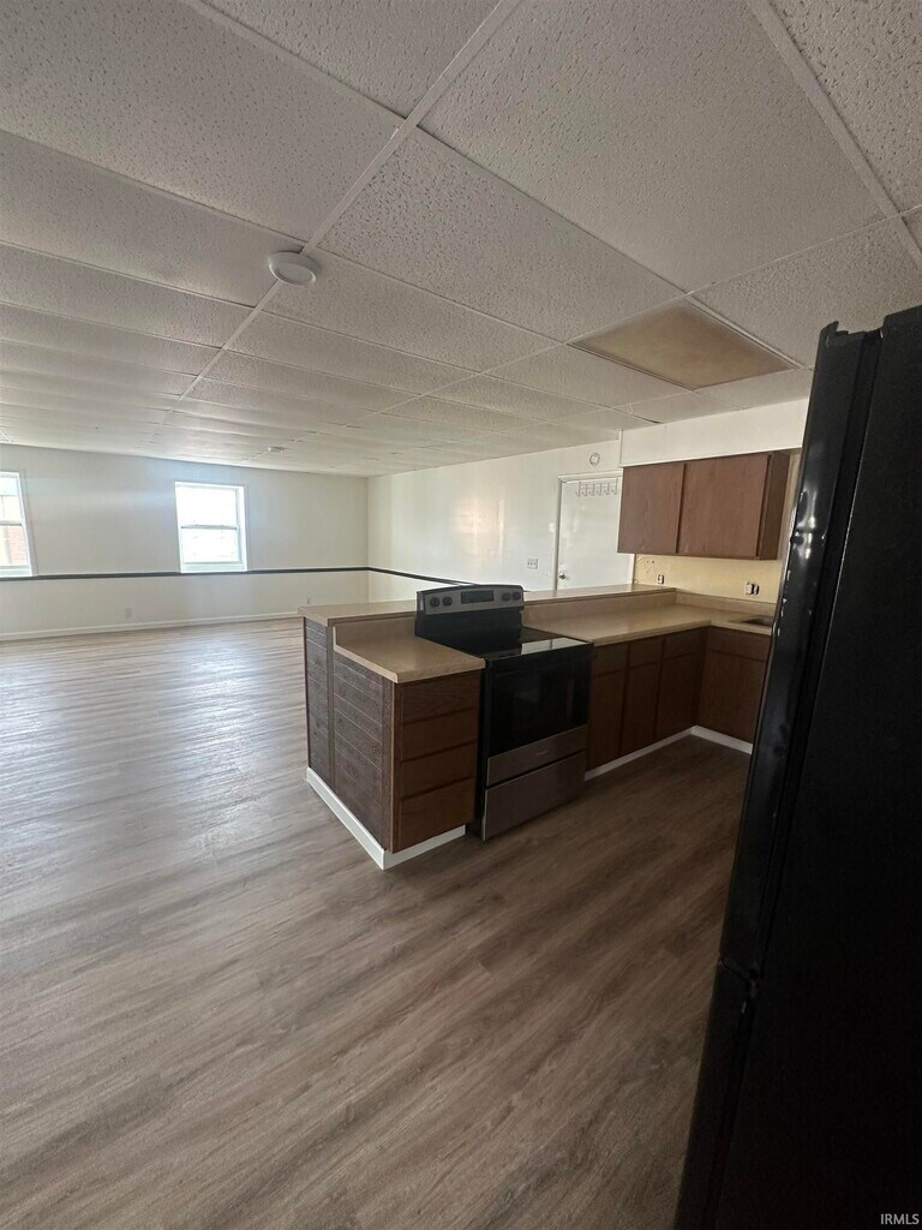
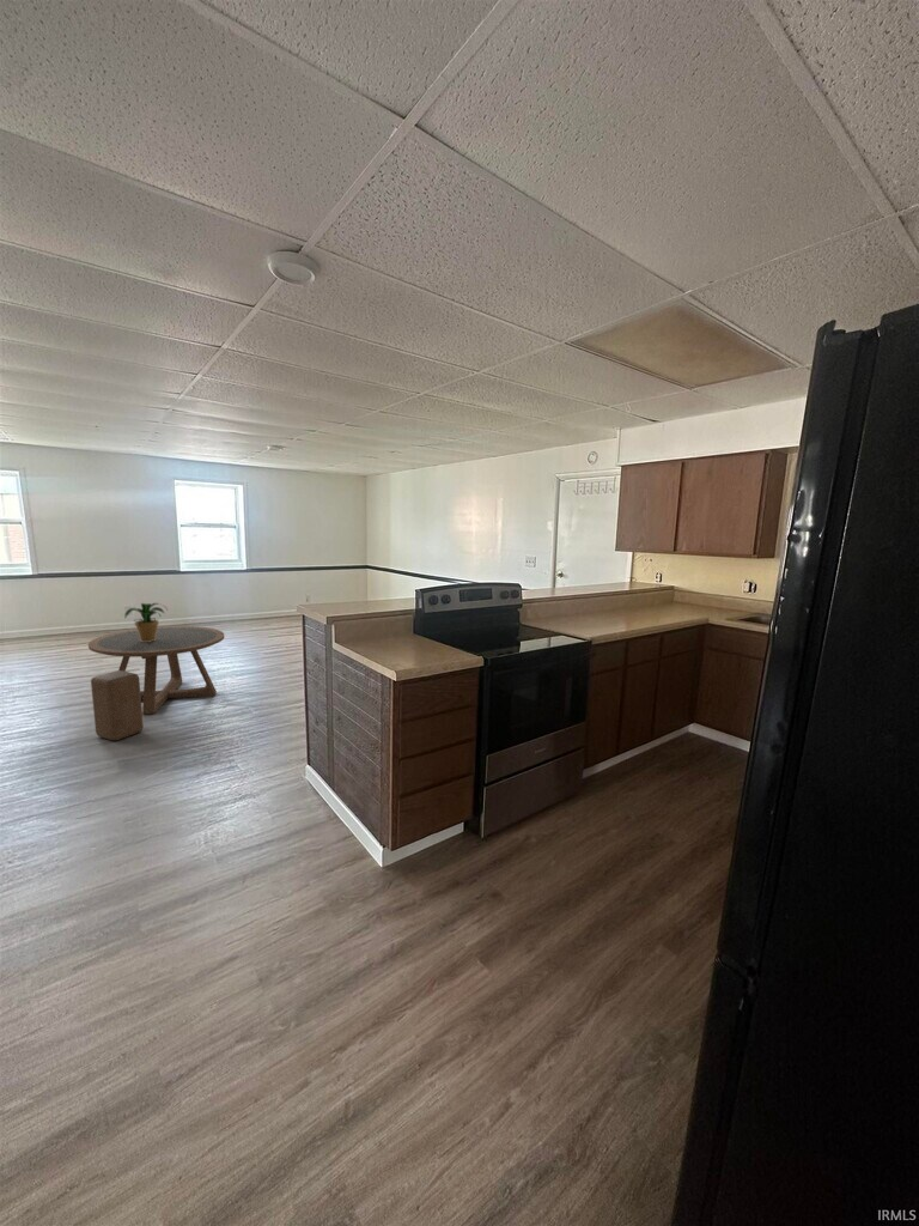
+ potted plant [123,602,169,642]
+ stool [90,669,145,742]
+ coffee table [87,625,225,716]
